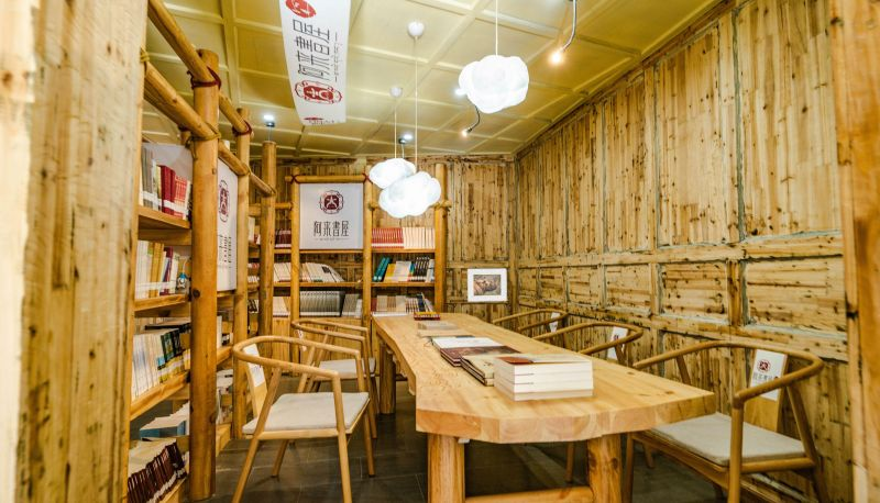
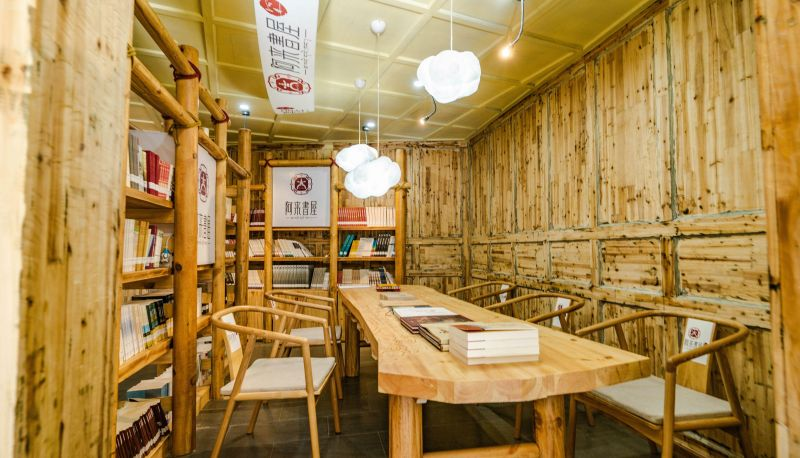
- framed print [466,268,508,303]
